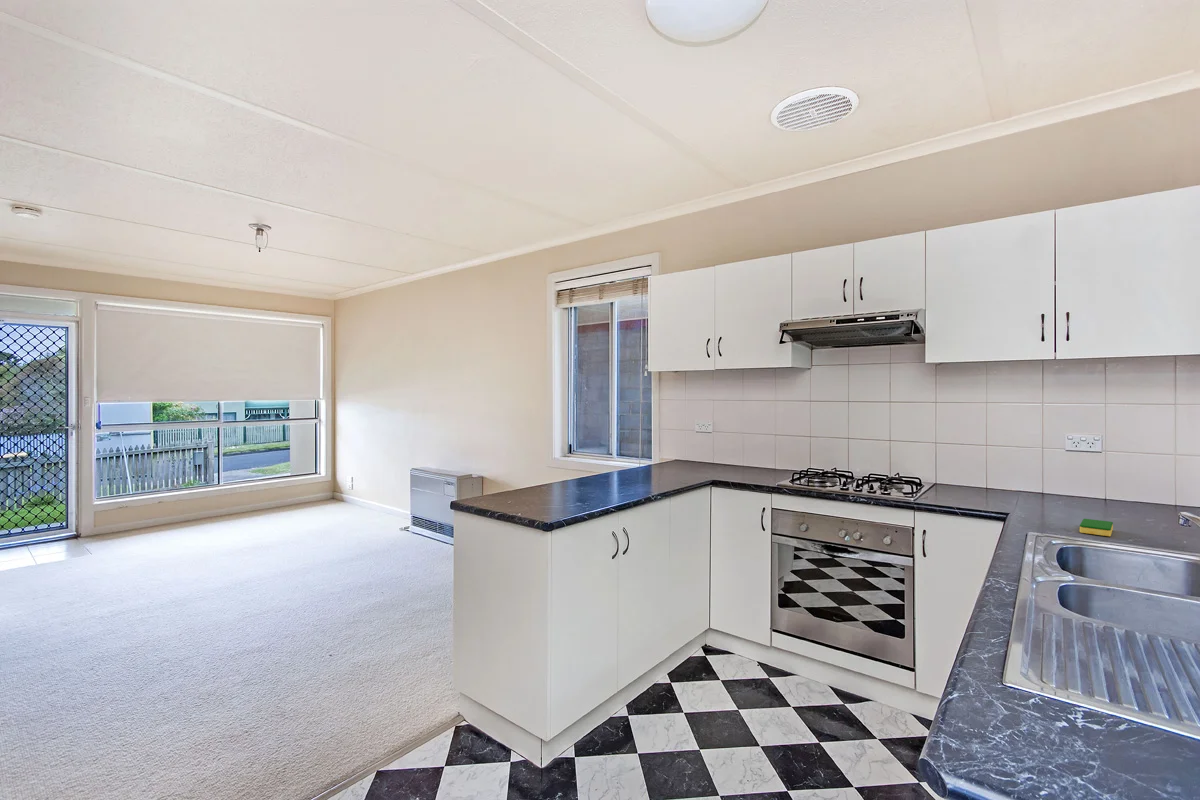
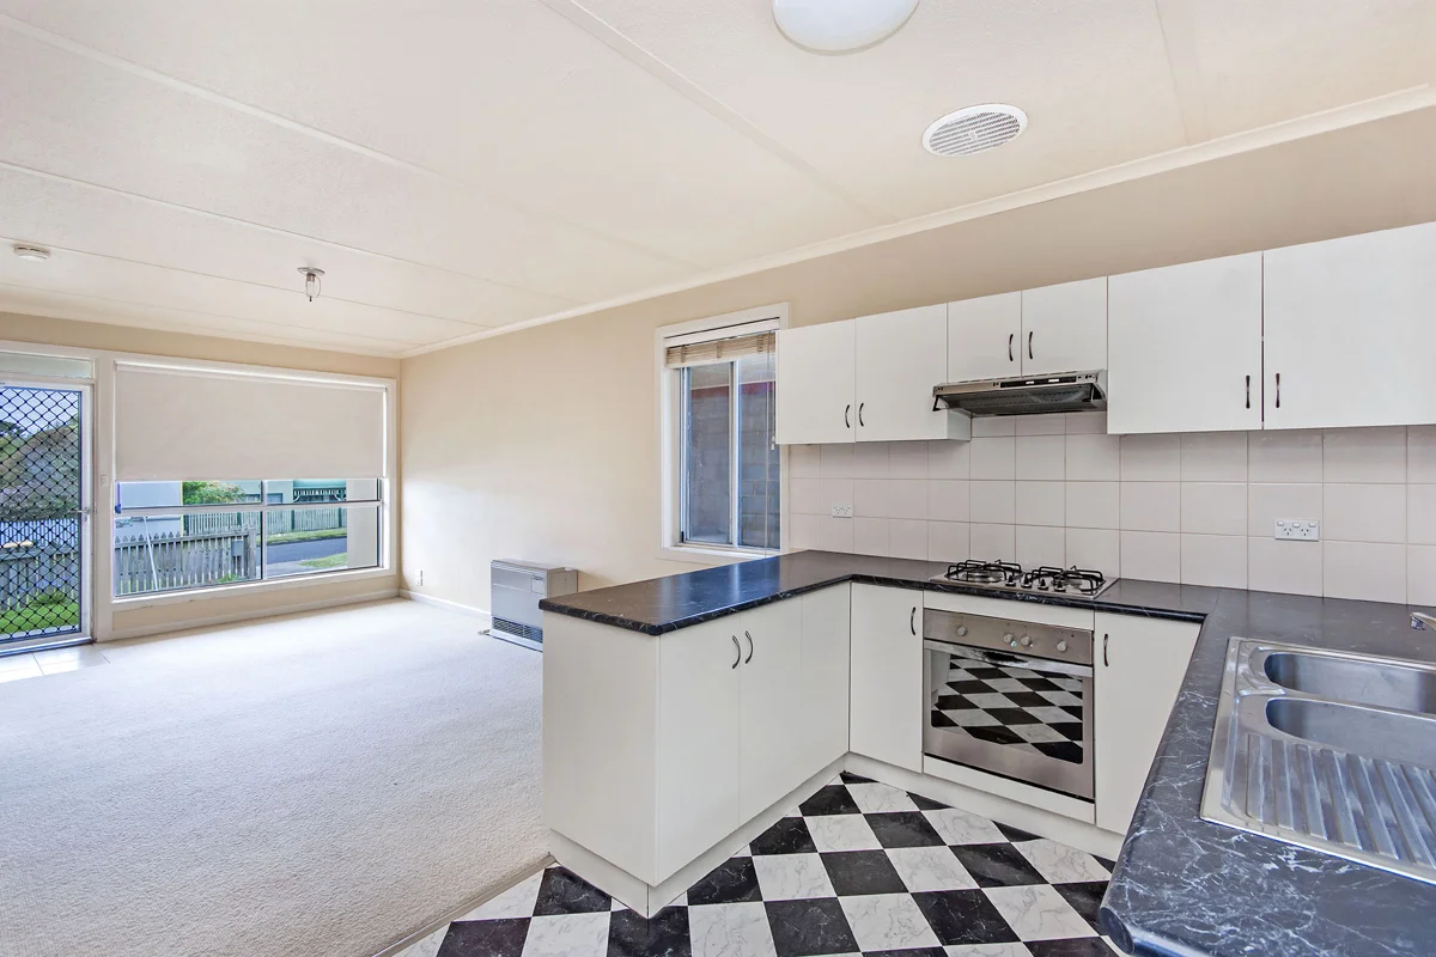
- dish sponge [1079,518,1114,537]
